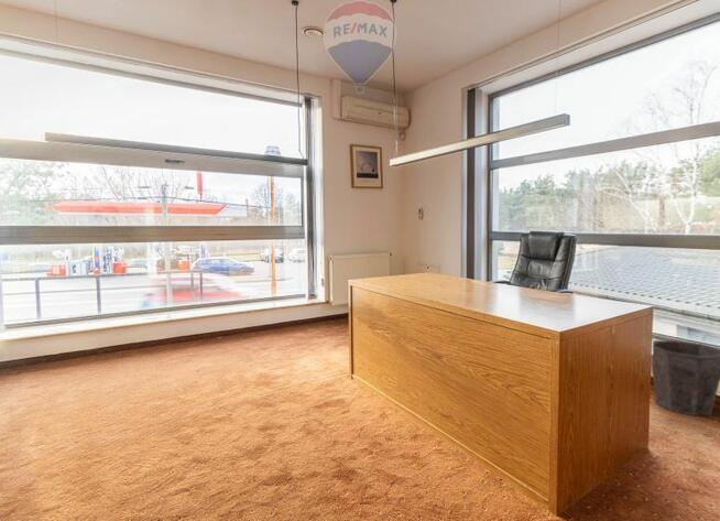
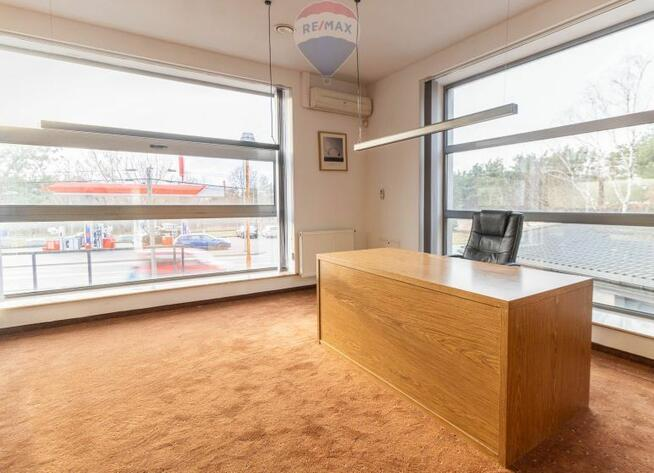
- waste bin [651,339,720,417]
